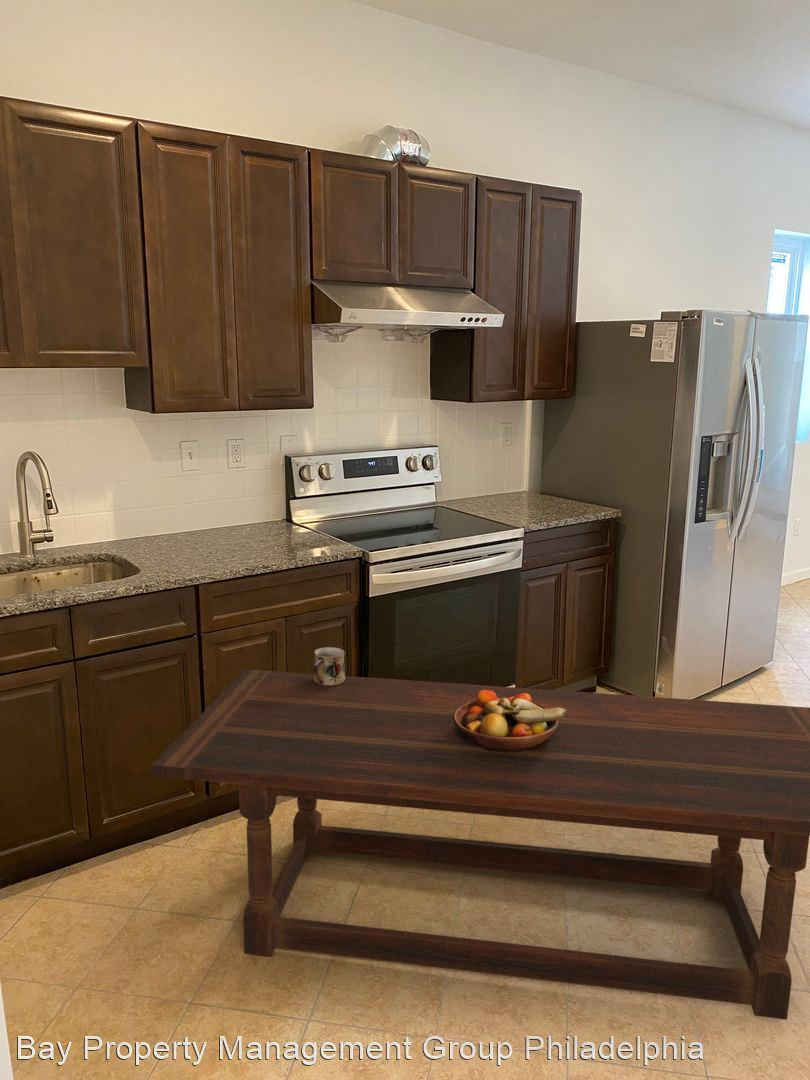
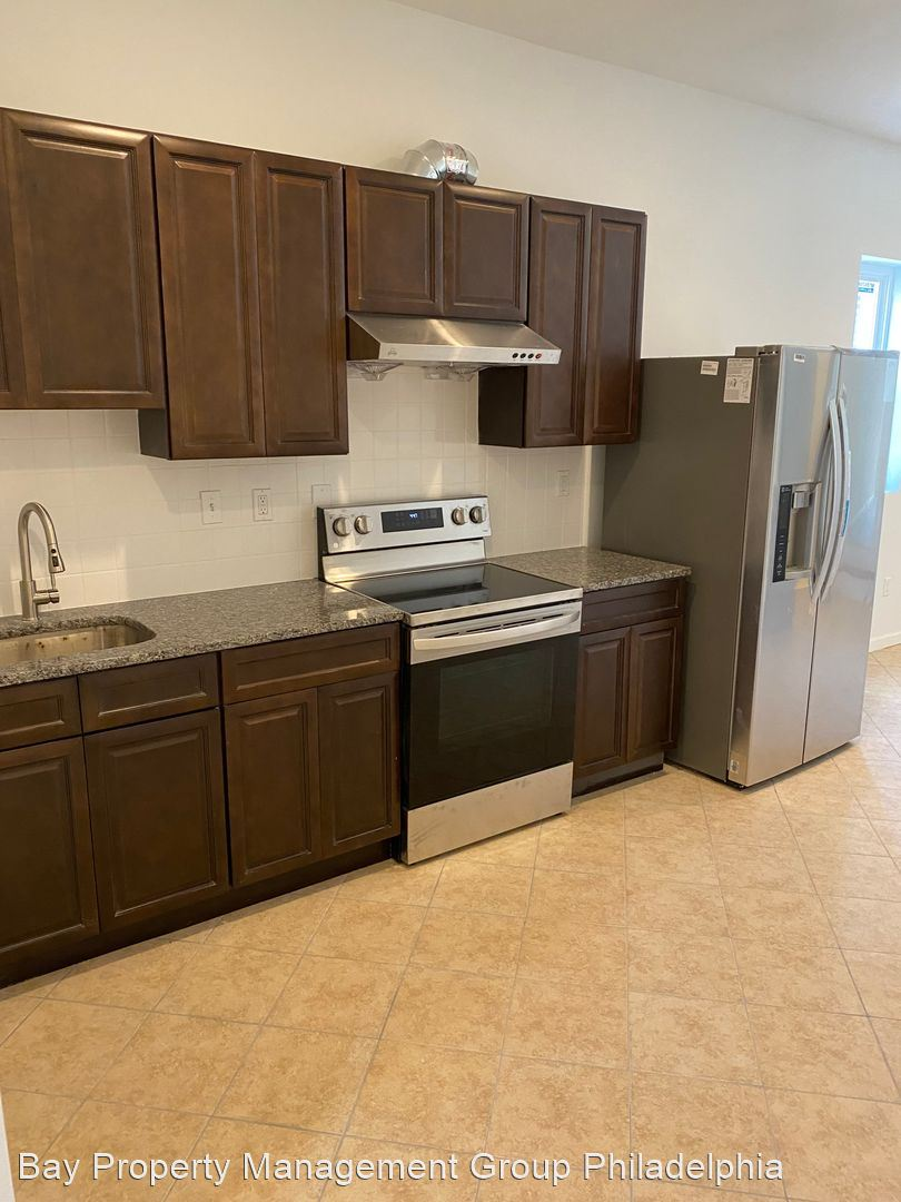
- fruit bowl [453,690,567,752]
- mug [313,646,346,686]
- dining table [151,668,810,1021]
